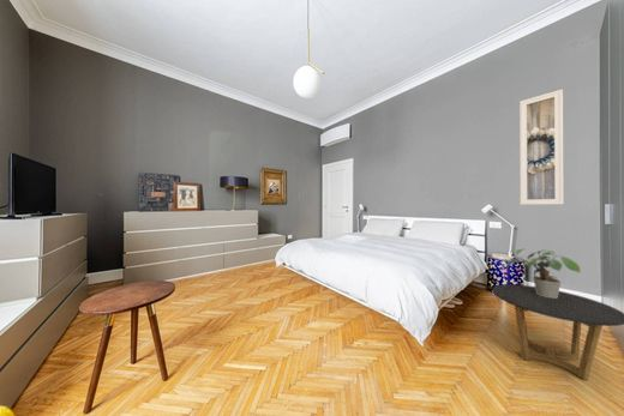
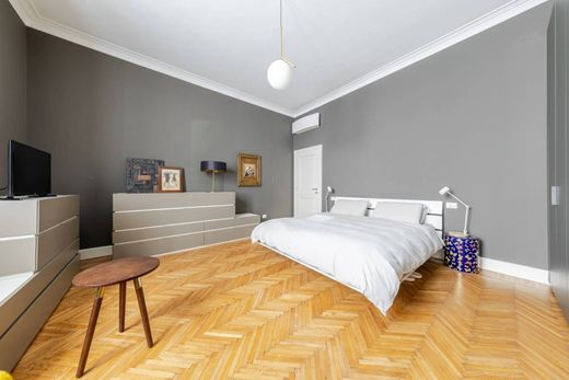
- potted plant [505,247,581,299]
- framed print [518,89,565,206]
- side table [492,283,624,381]
